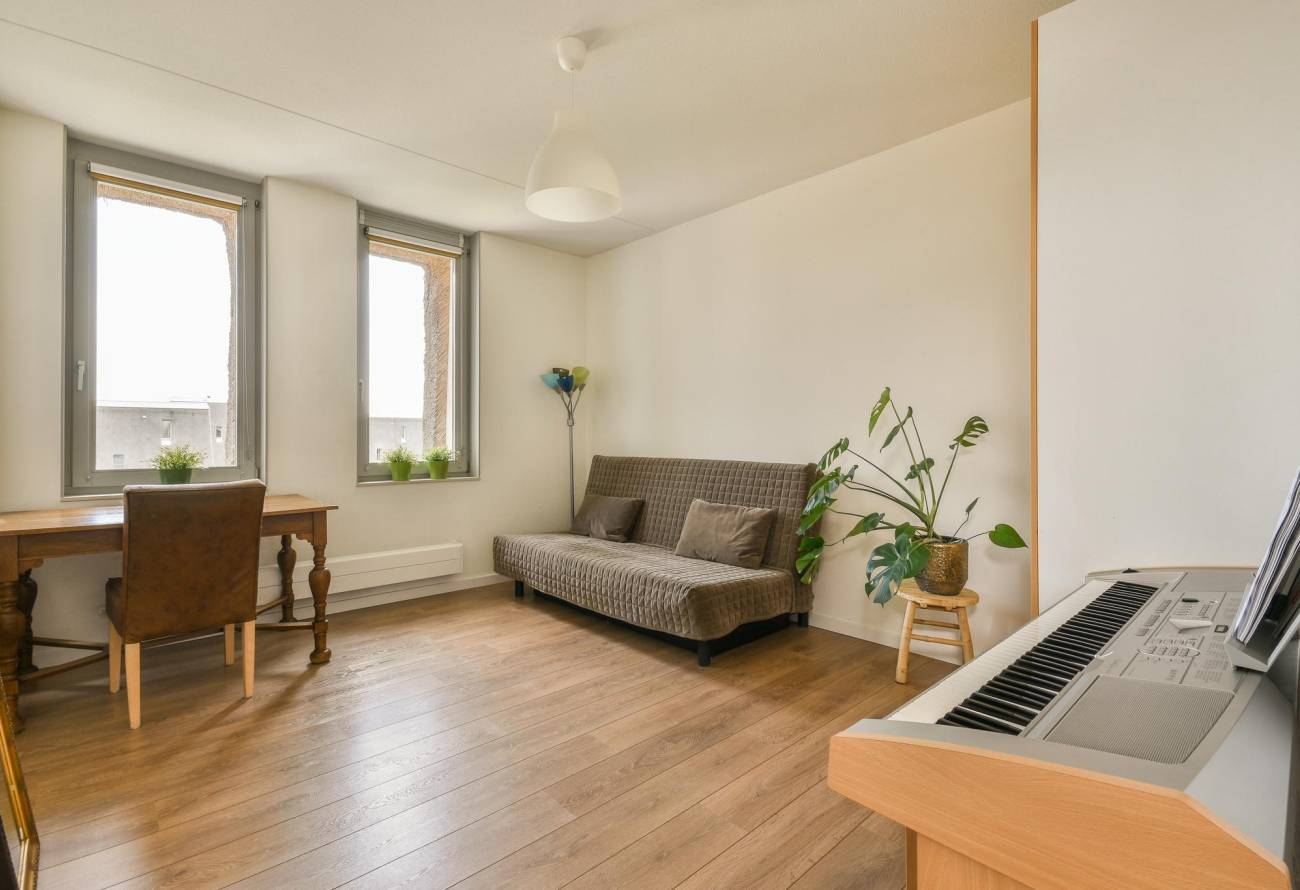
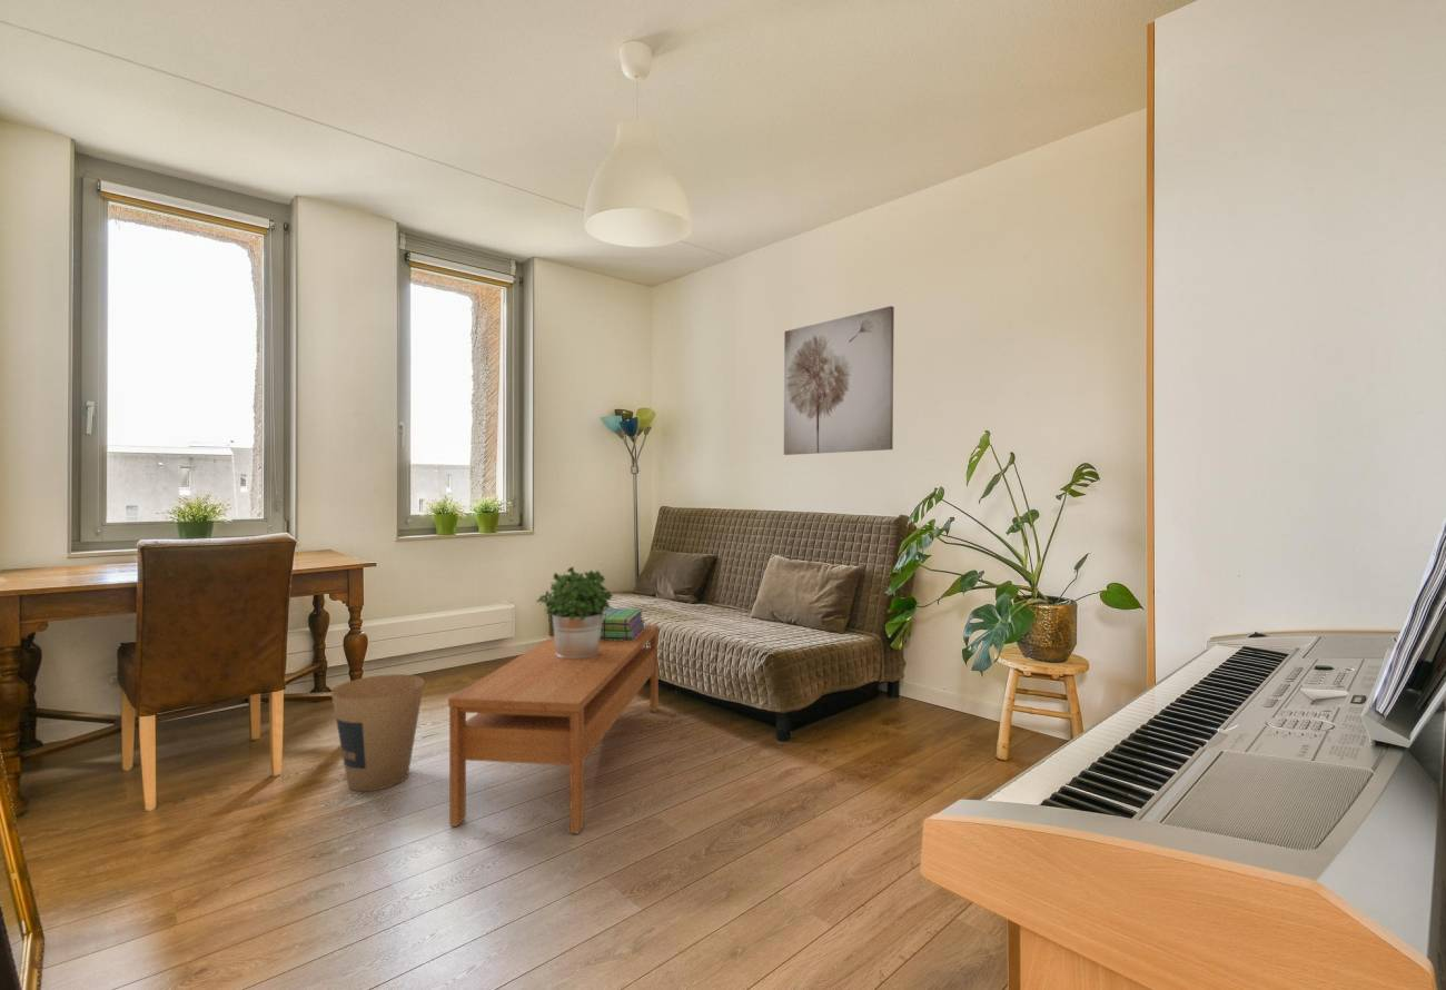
+ coffee table [447,624,660,835]
+ potted plant [535,565,614,659]
+ wall art [783,305,895,456]
+ trash can [330,673,425,792]
+ stack of books [600,607,646,641]
